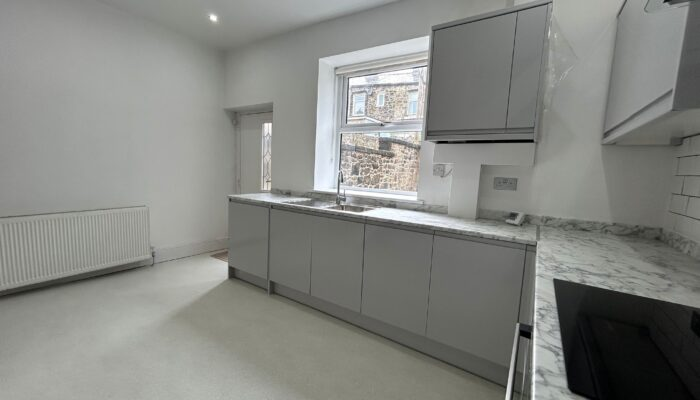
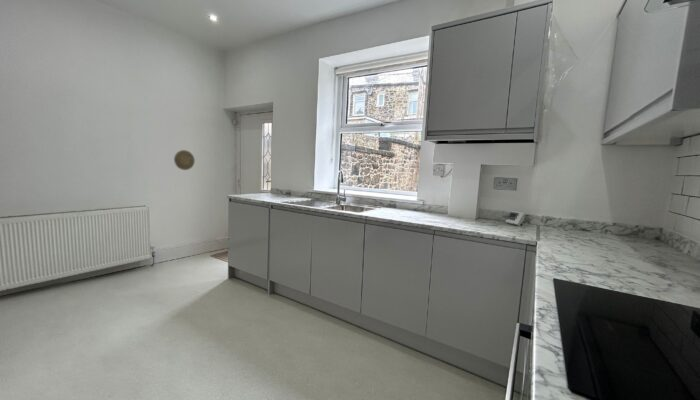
+ decorative plate [173,149,196,171]
